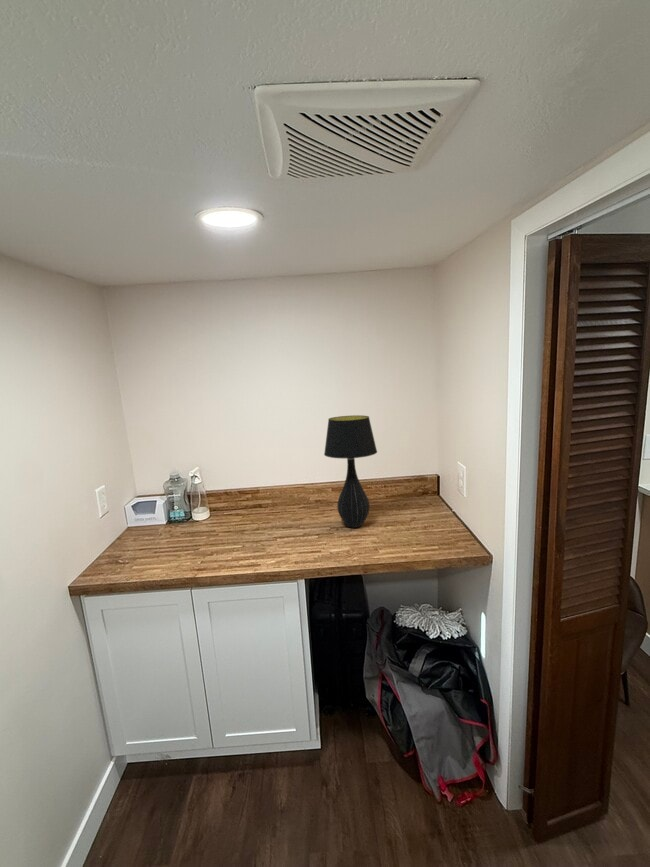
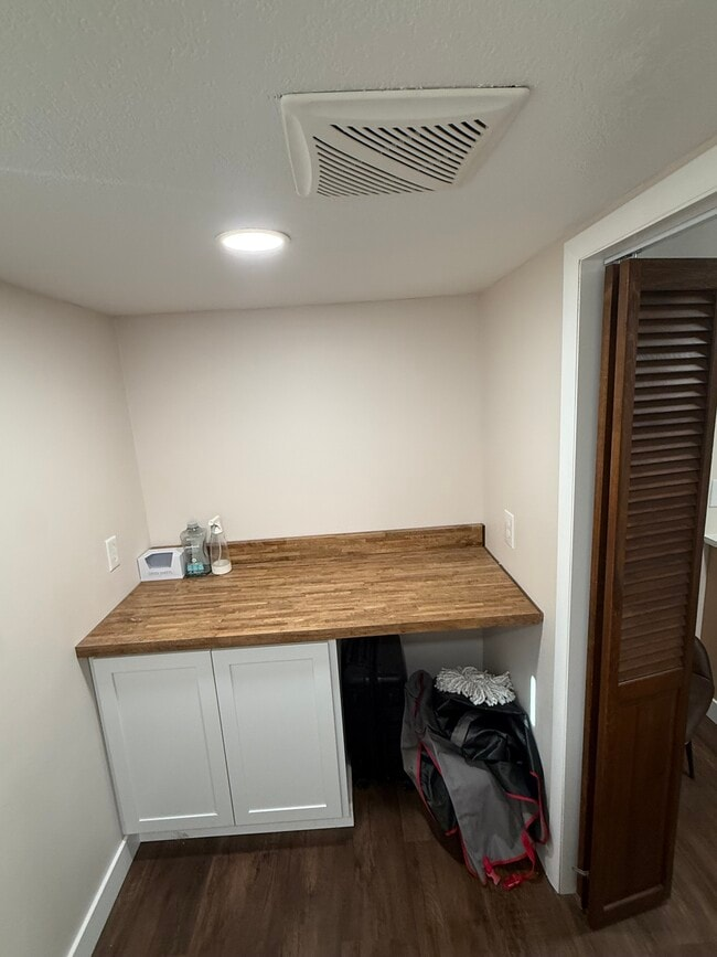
- table lamp [323,414,378,529]
